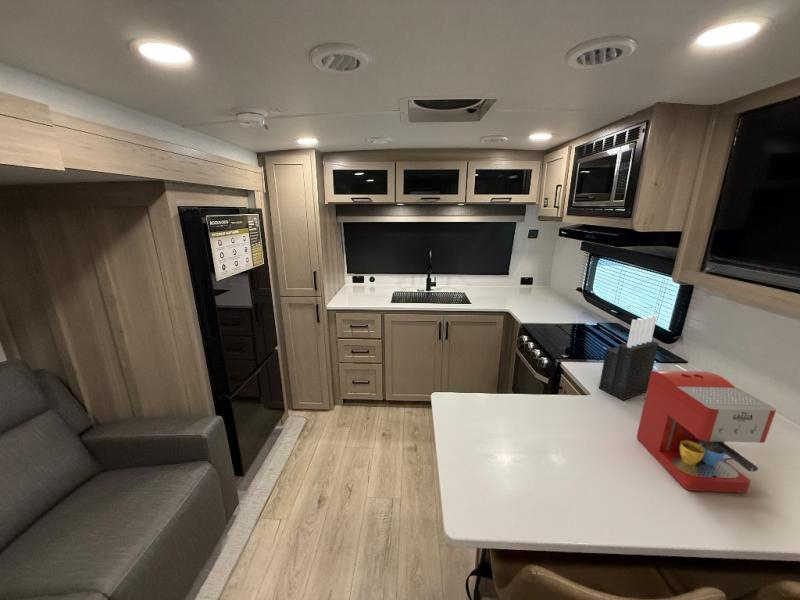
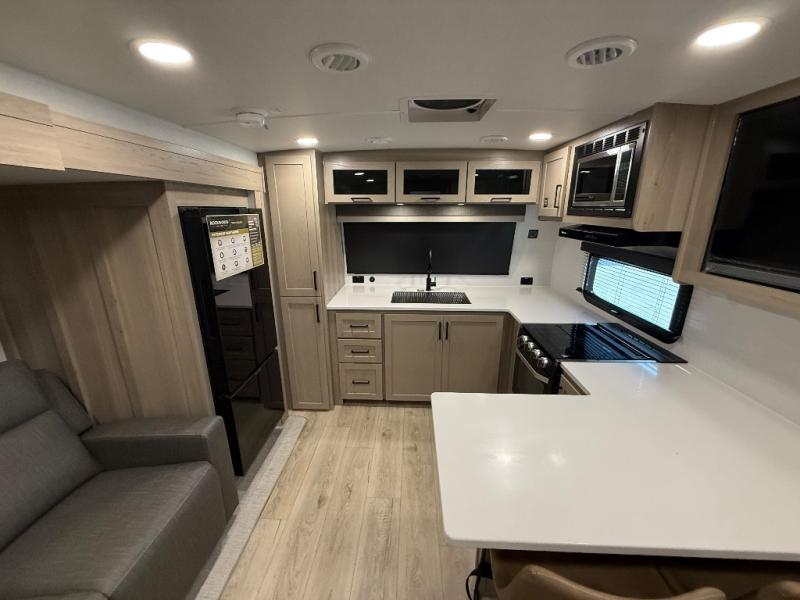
- coffee maker [636,369,777,494]
- knife block [598,314,660,402]
